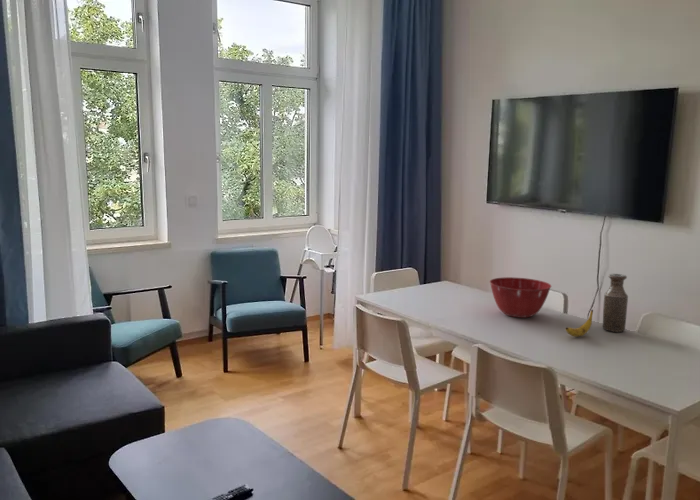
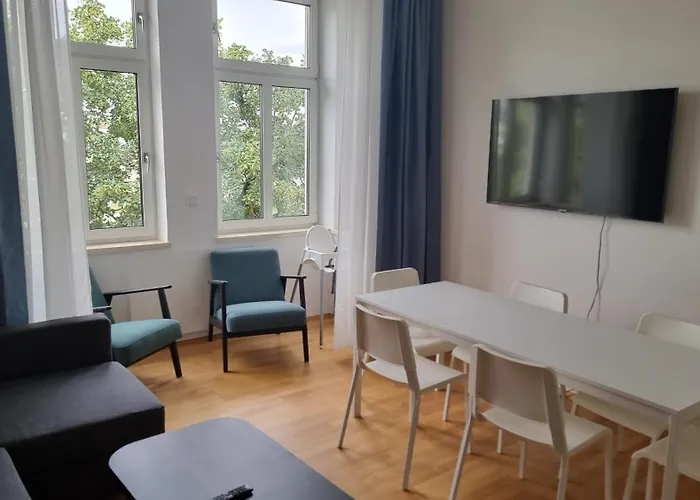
- bottle [601,273,629,333]
- banana [565,309,594,338]
- mixing bowl [489,276,552,319]
